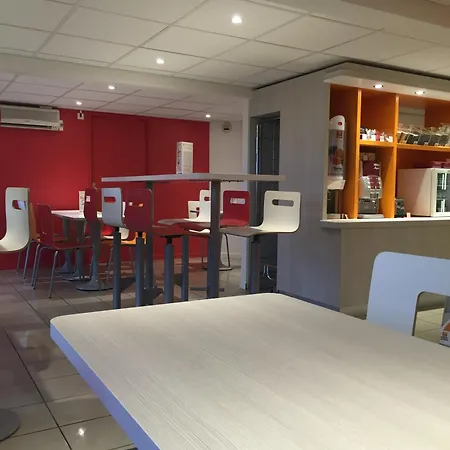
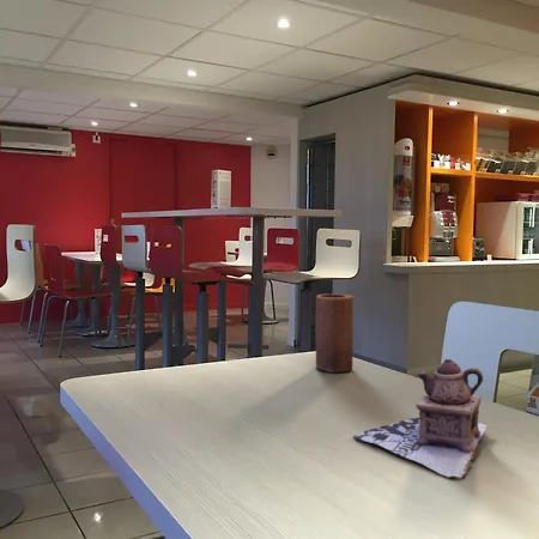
+ teapot [352,358,489,482]
+ candle [315,292,355,374]
